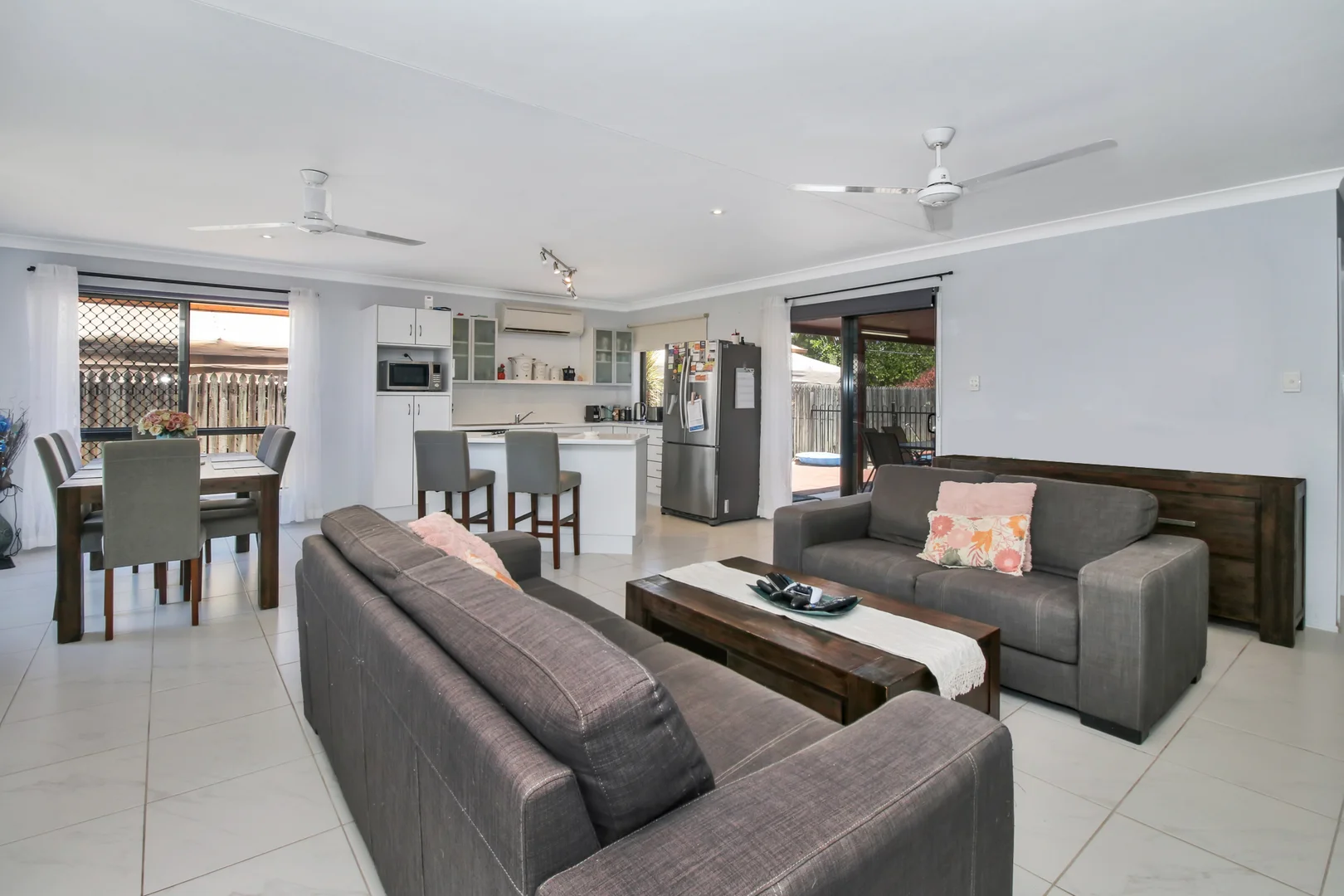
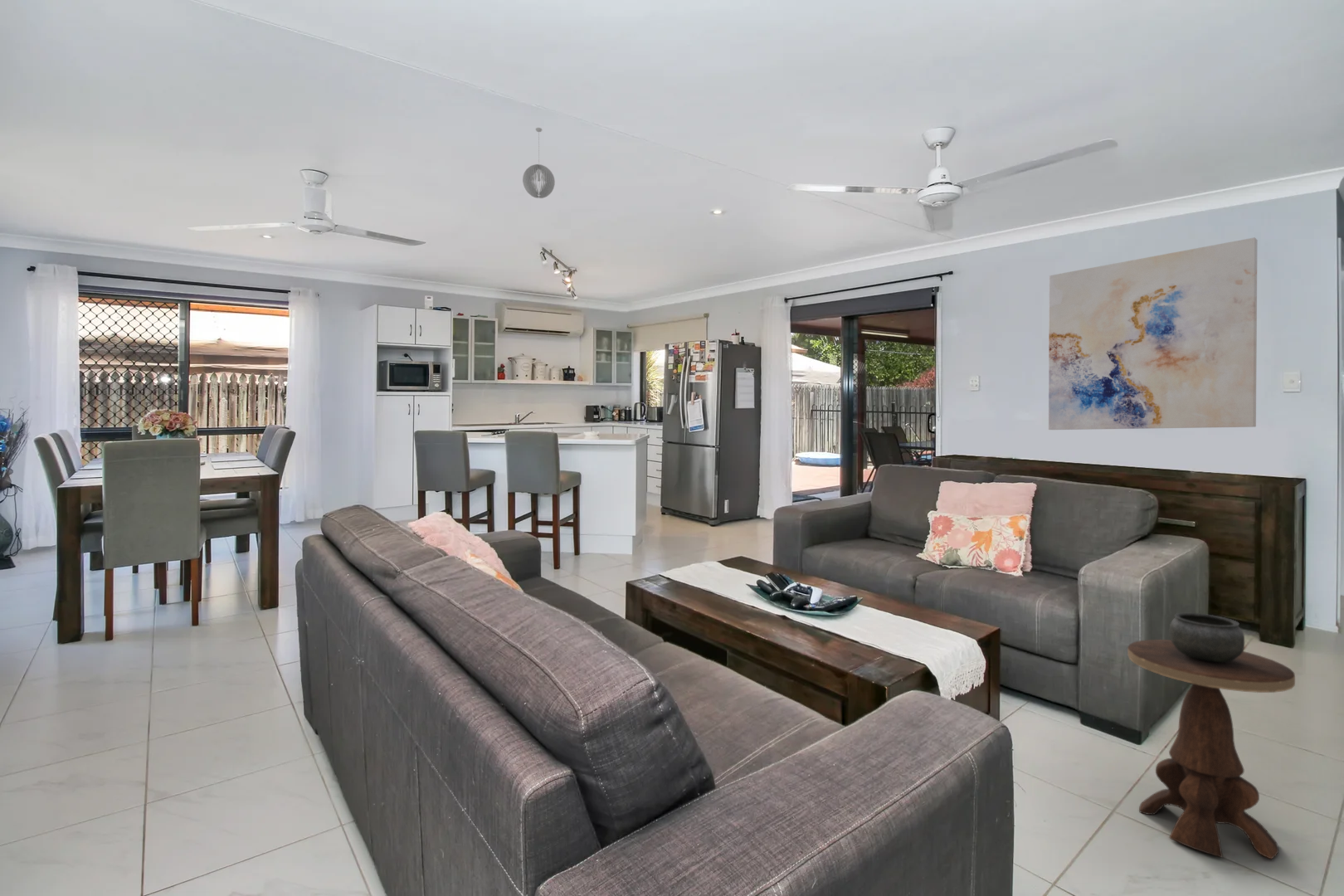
+ wall art [1048,236,1259,431]
+ pendant light [522,127,556,199]
+ side table [1127,612,1296,859]
